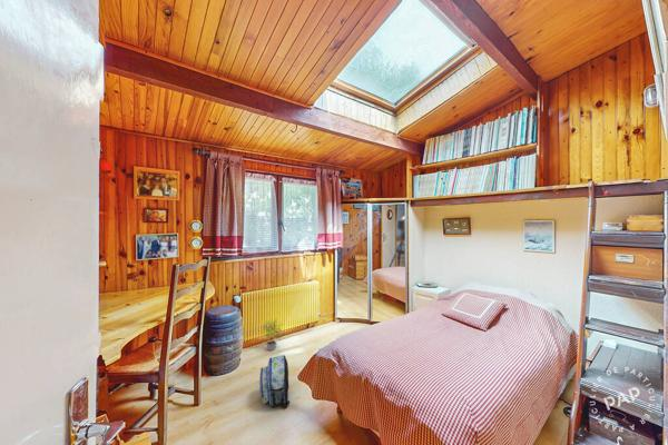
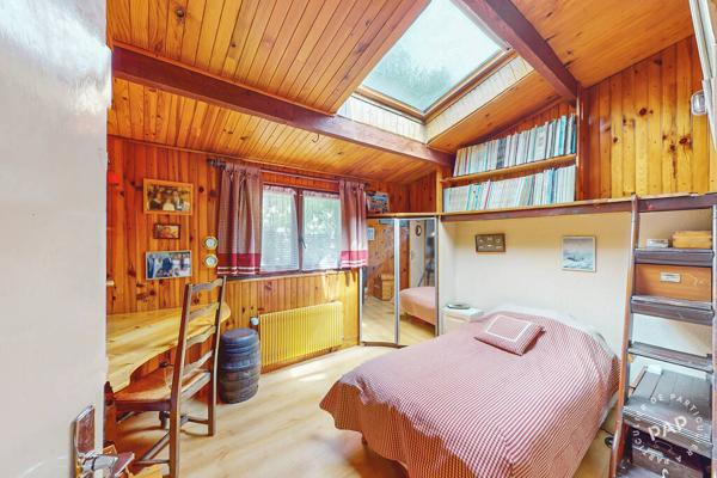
- backpack [258,354,291,409]
- potted plant [261,318,285,352]
